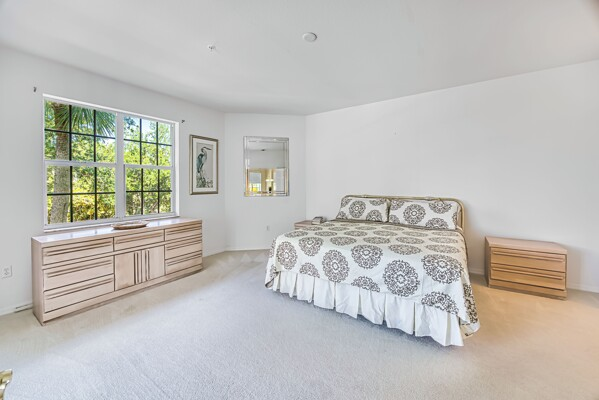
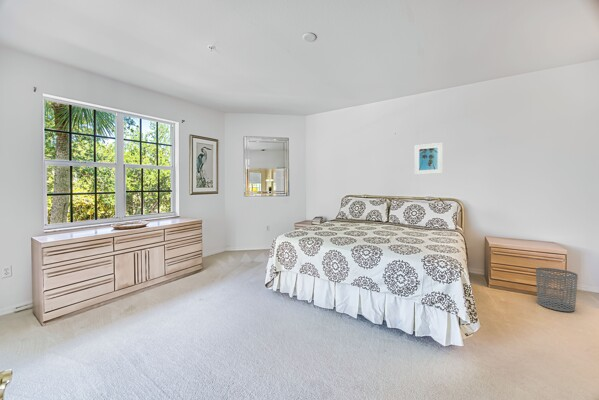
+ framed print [414,142,444,176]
+ waste bin [535,267,579,313]
